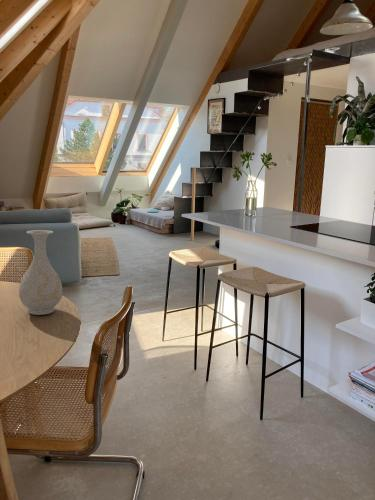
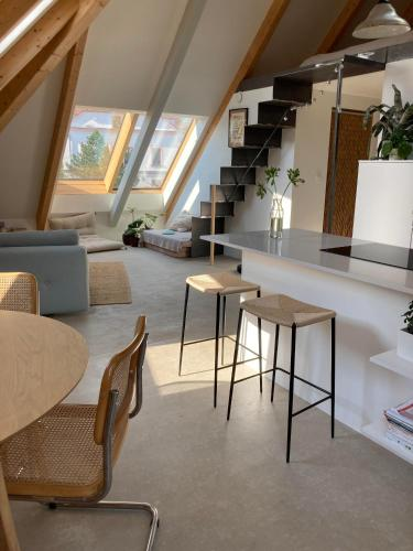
- vase [18,229,63,316]
